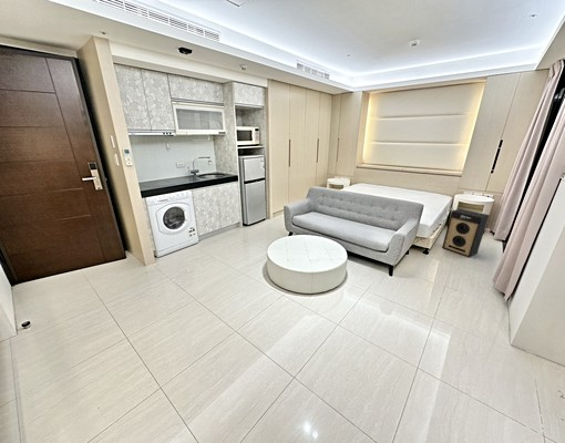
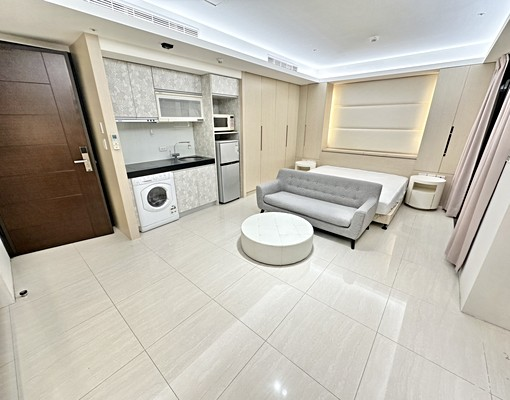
- speaker [441,208,491,259]
